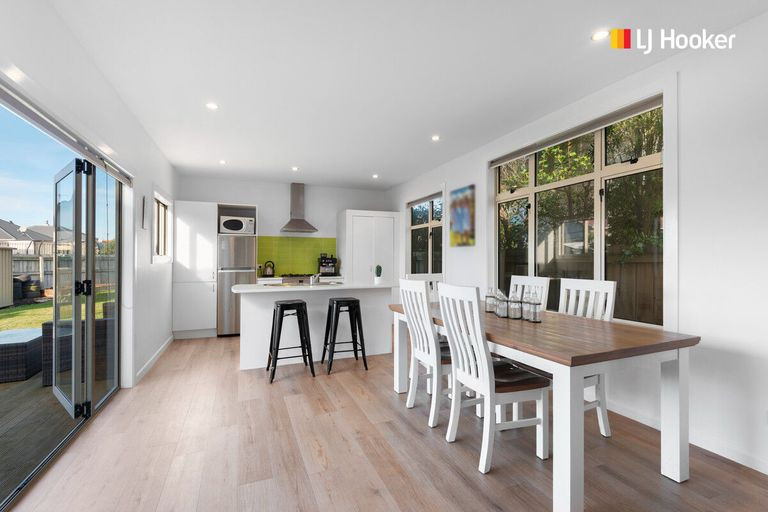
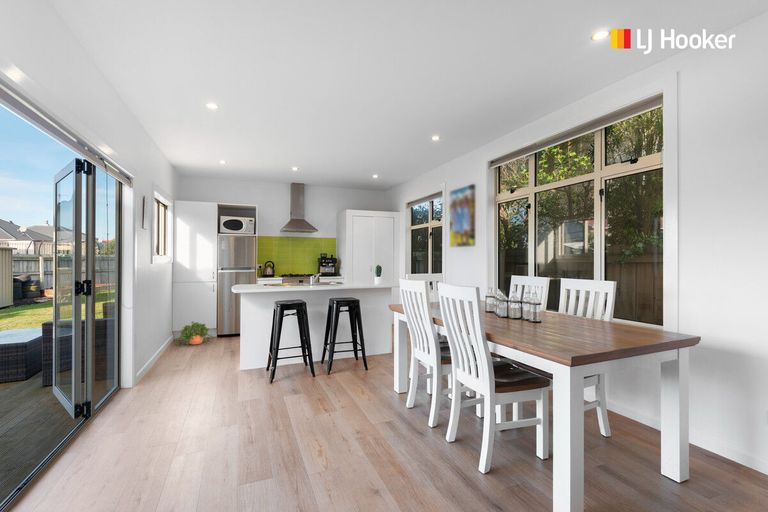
+ potted plant [174,321,213,346]
